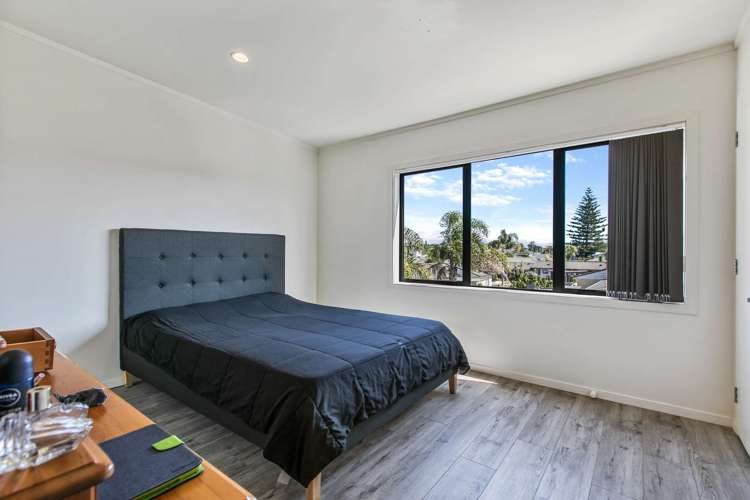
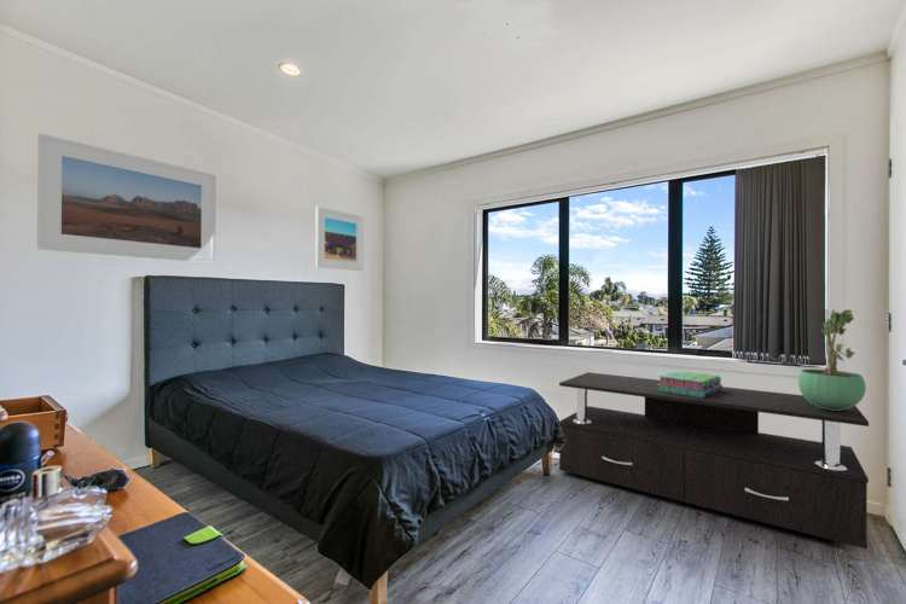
+ stack of books [657,370,724,397]
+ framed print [36,133,217,265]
+ potted plant [797,308,867,411]
+ coffee table [558,371,870,550]
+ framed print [314,205,365,272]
